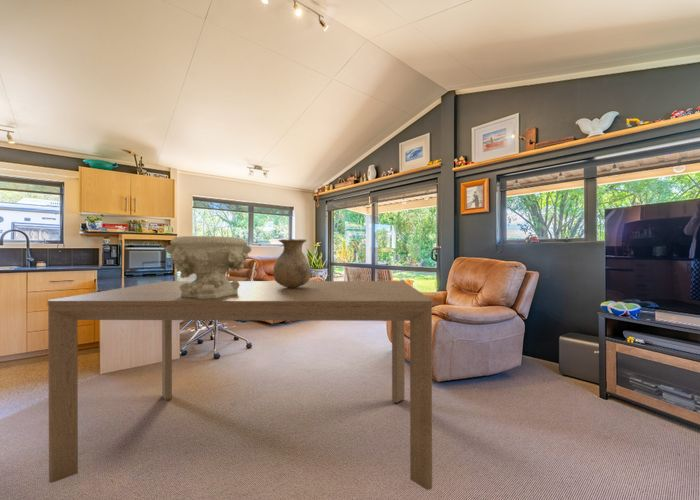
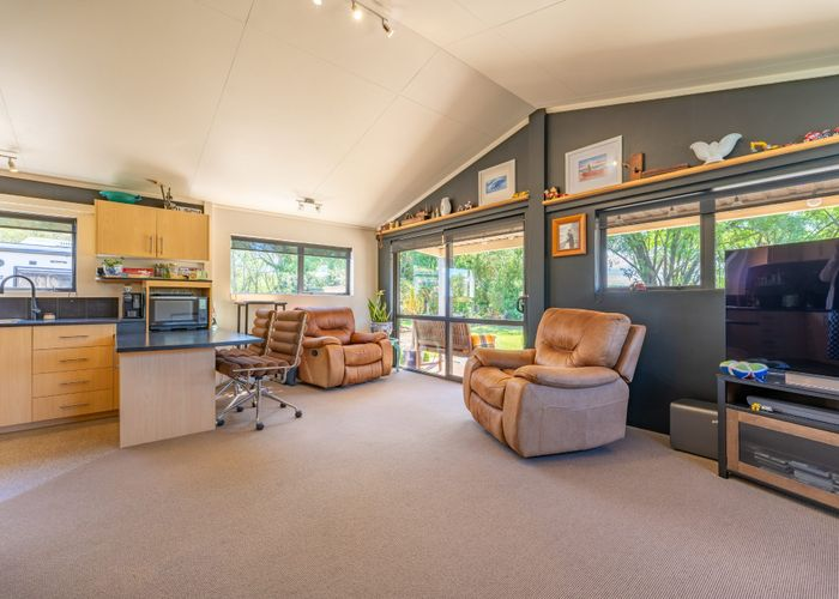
- vase [272,238,312,288]
- decorative bowl [164,235,252,299]
- dining table [47,280,433,491]
